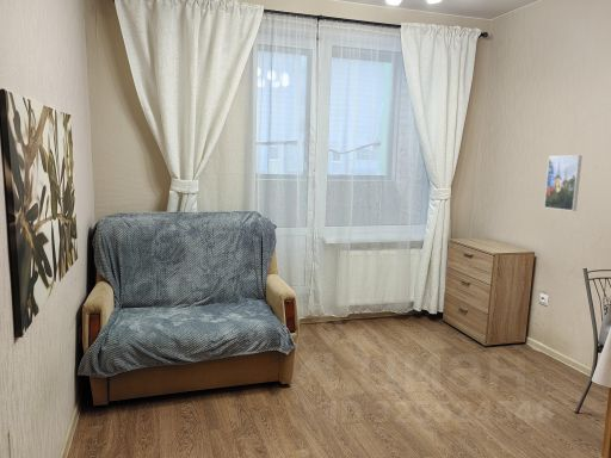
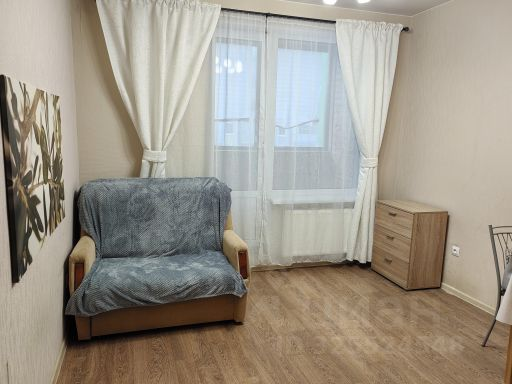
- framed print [543,154,584,212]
